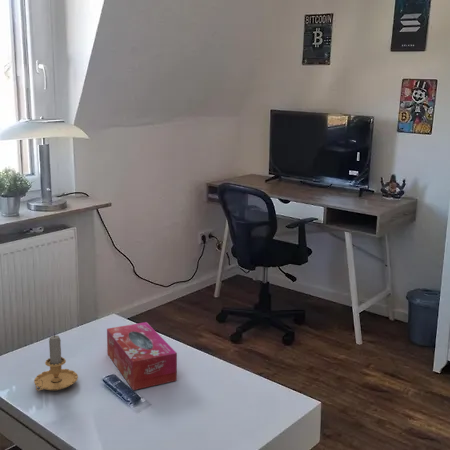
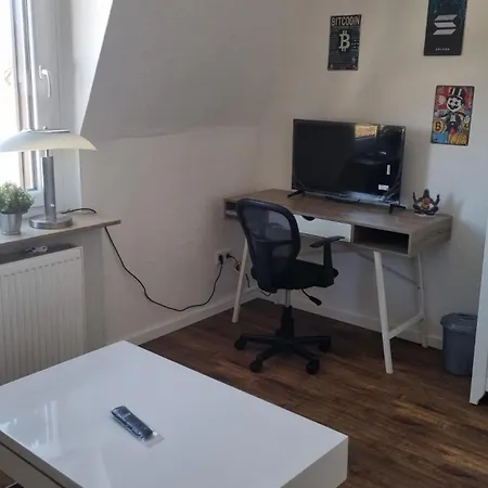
- tissue box [106,321,178,391]
- candle [33,333,79,392]
